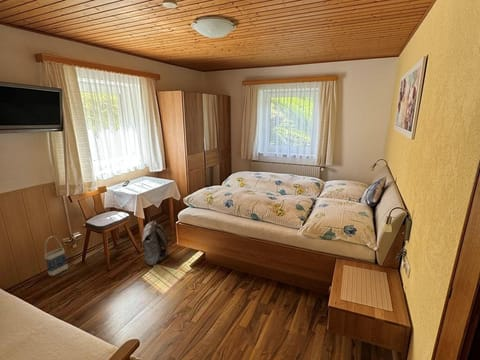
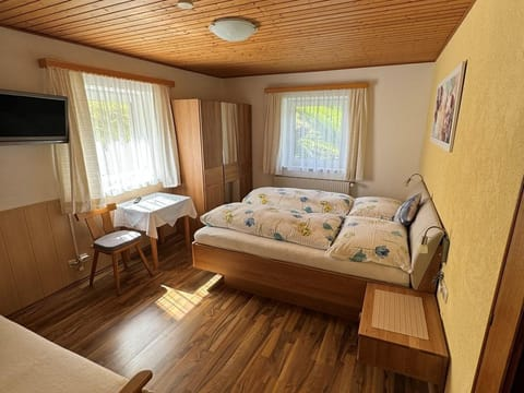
- bag [44,235,69,277]
- backpack [141,220,169,266]
